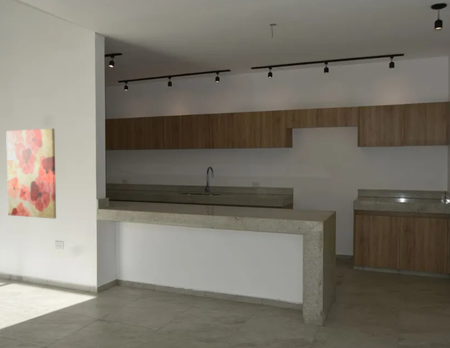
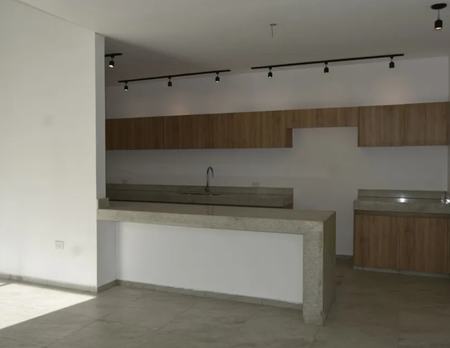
- wall art [5,128,57,220]
